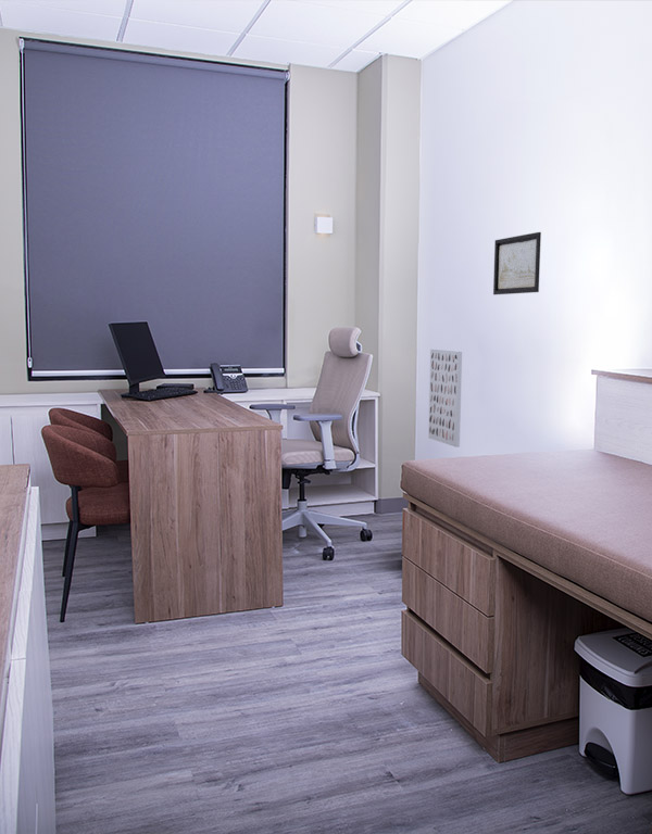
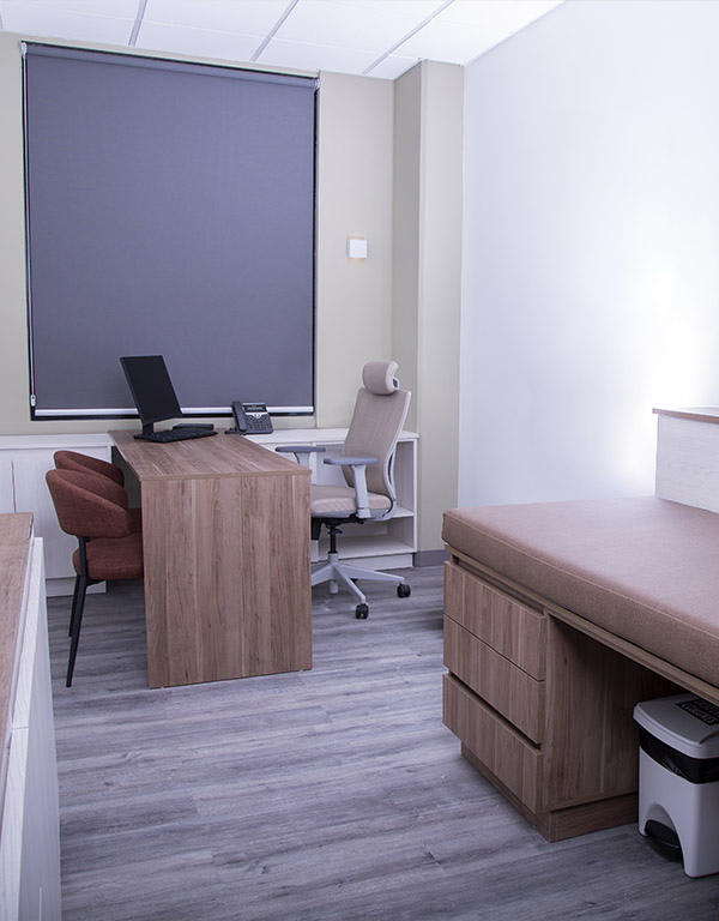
- wall art [427,349,463,448]
- wall art [492,231,542,295]
